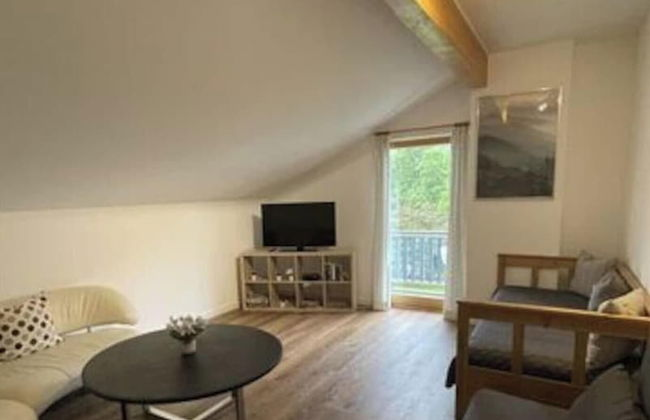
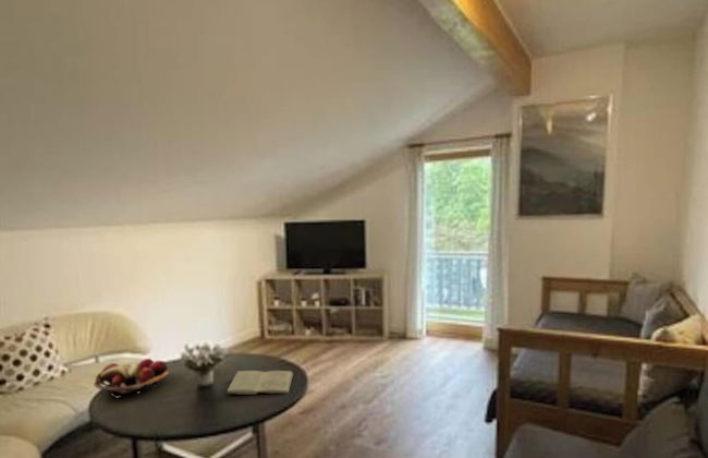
+ book [225,370,294,396]
+ fruit basket [93,358,170,395]
